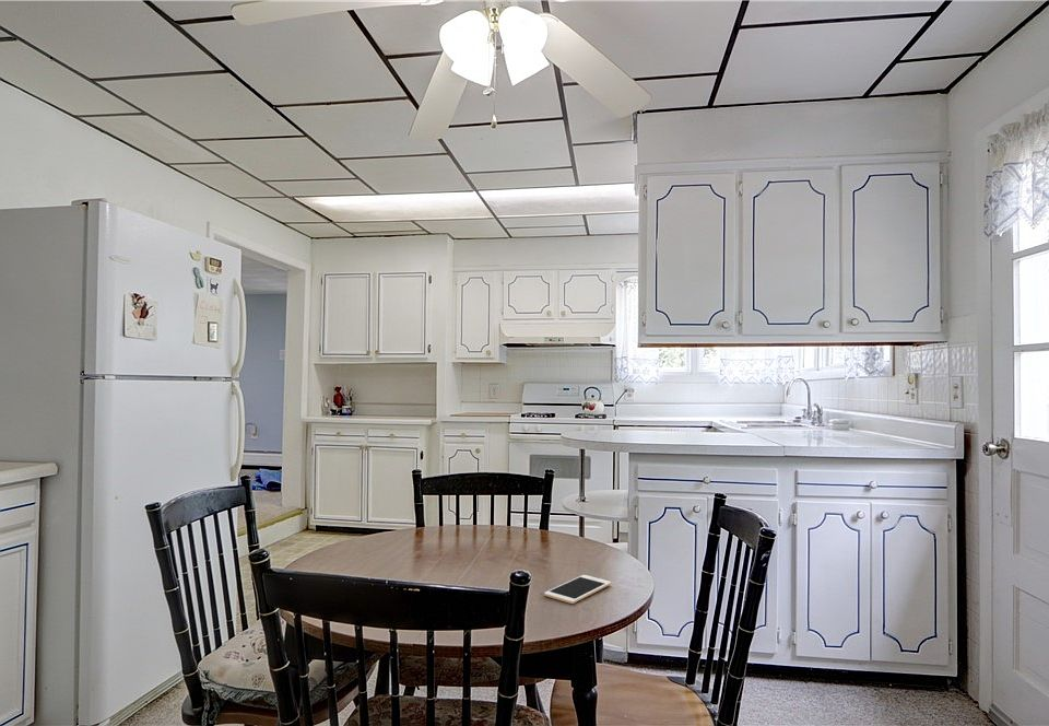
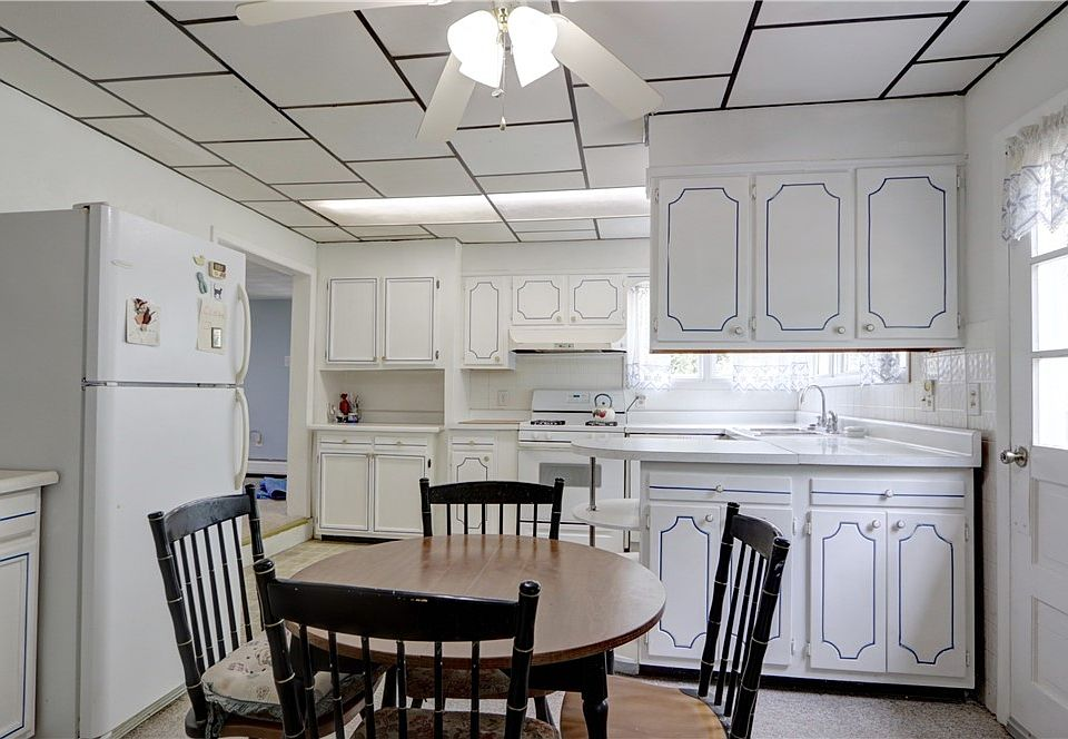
- cell phone [543,574,612,605]
